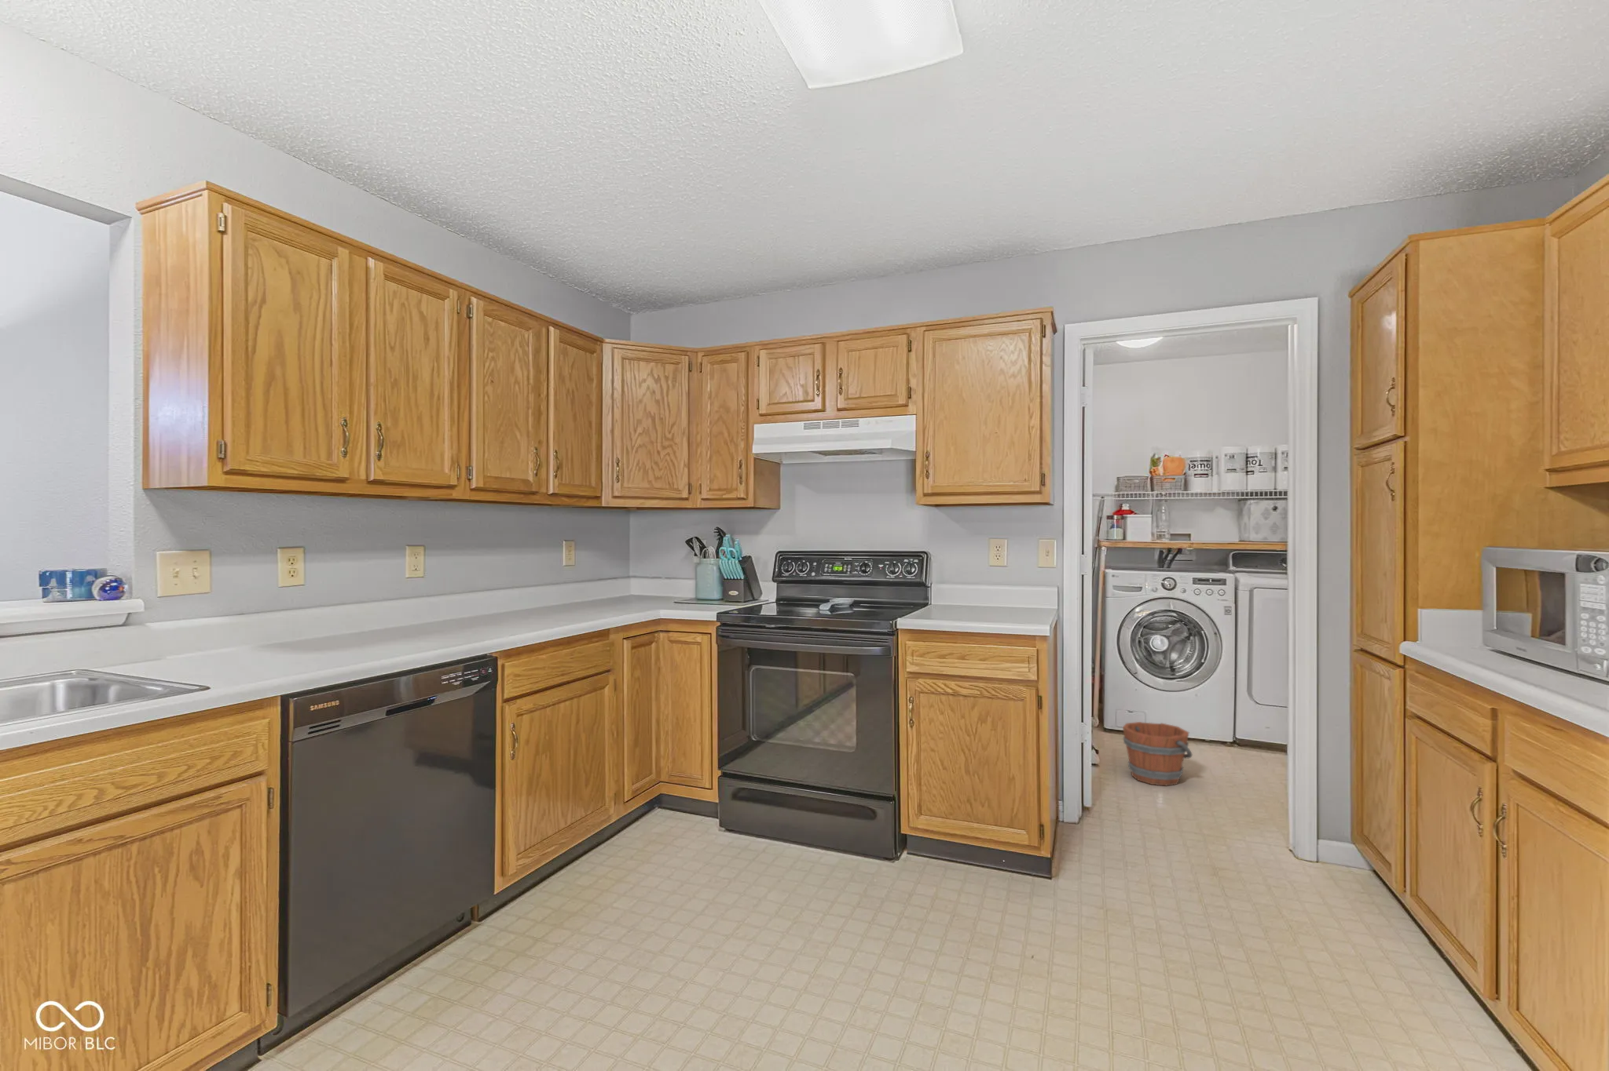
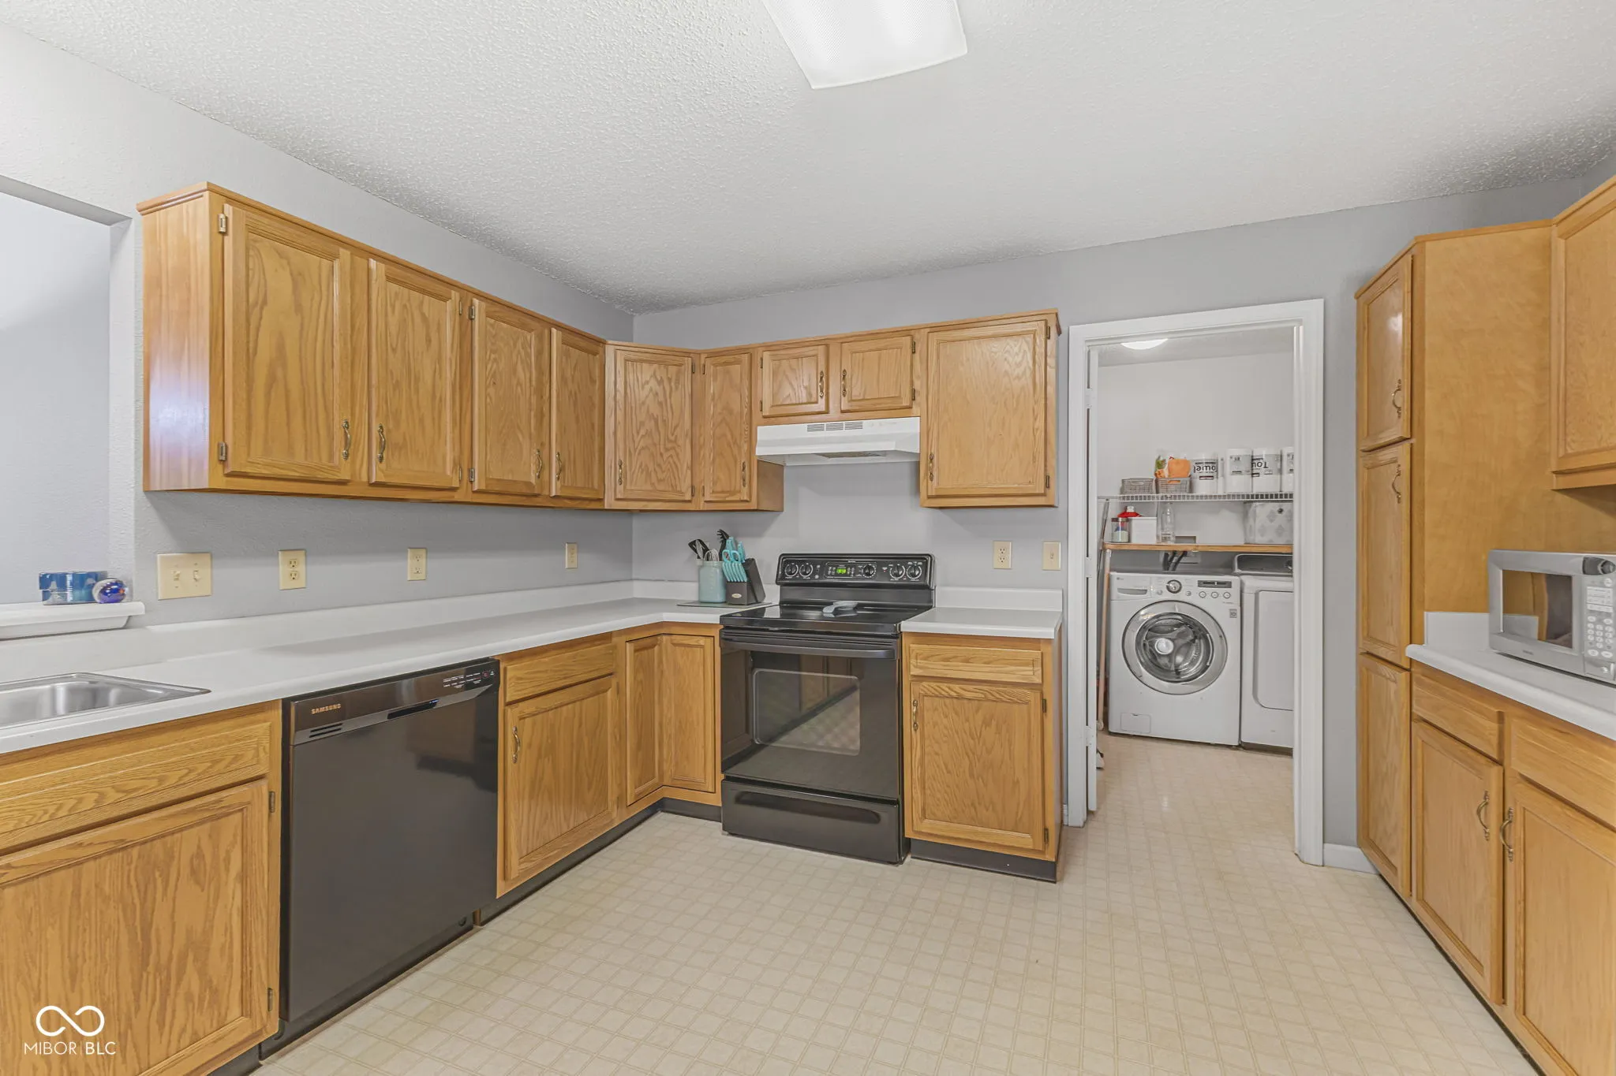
- bucket [1122,721,1194,787]
